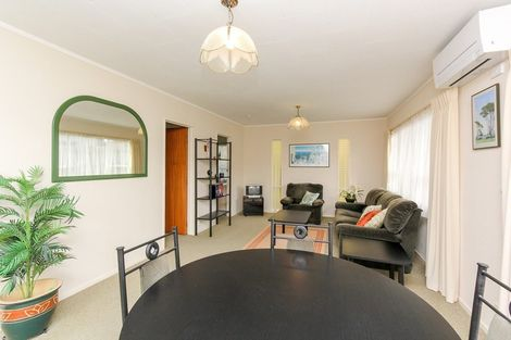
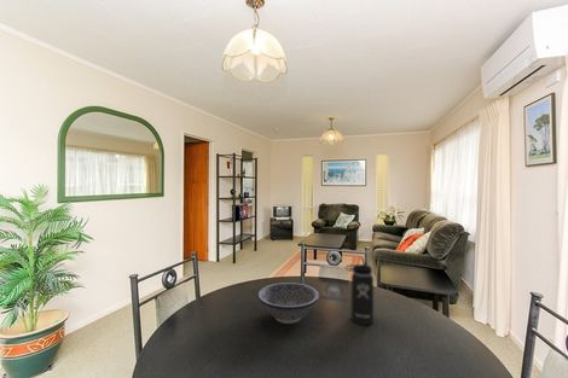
+ decorative bowl [256,281,320,325]
+ thermos bottle [346,255,375,326]
